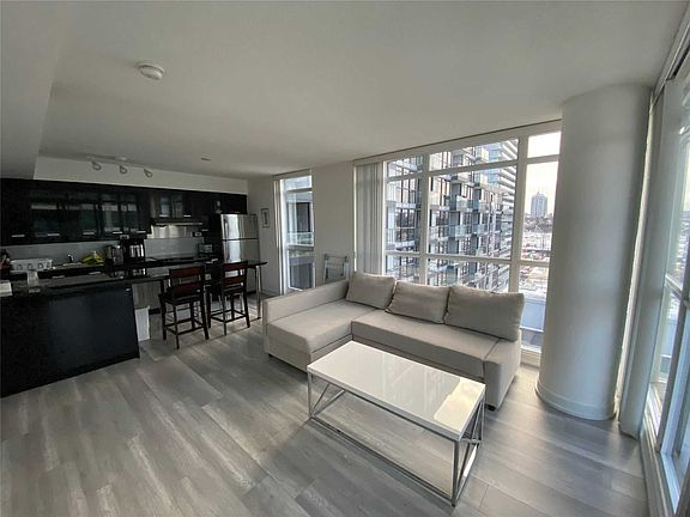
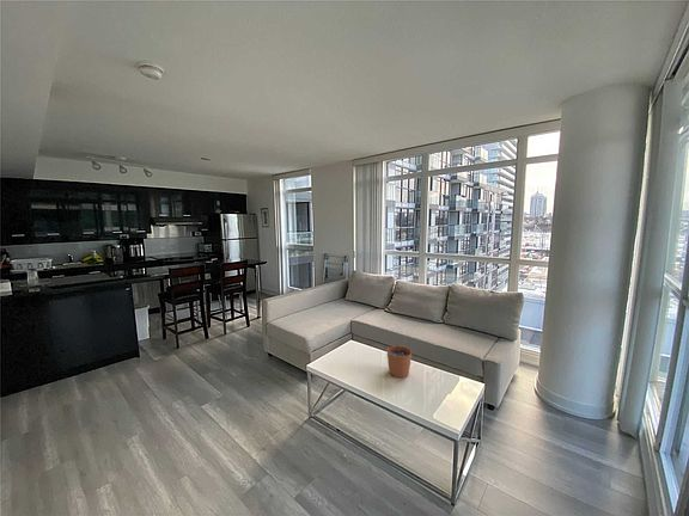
+ plant pot [385,340,413,379]
